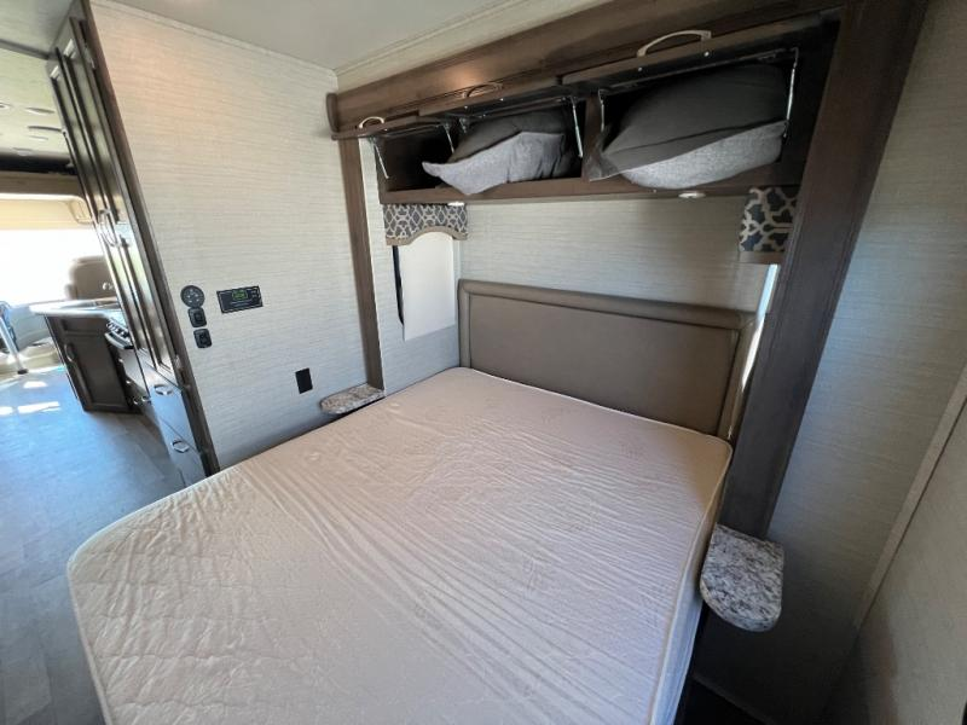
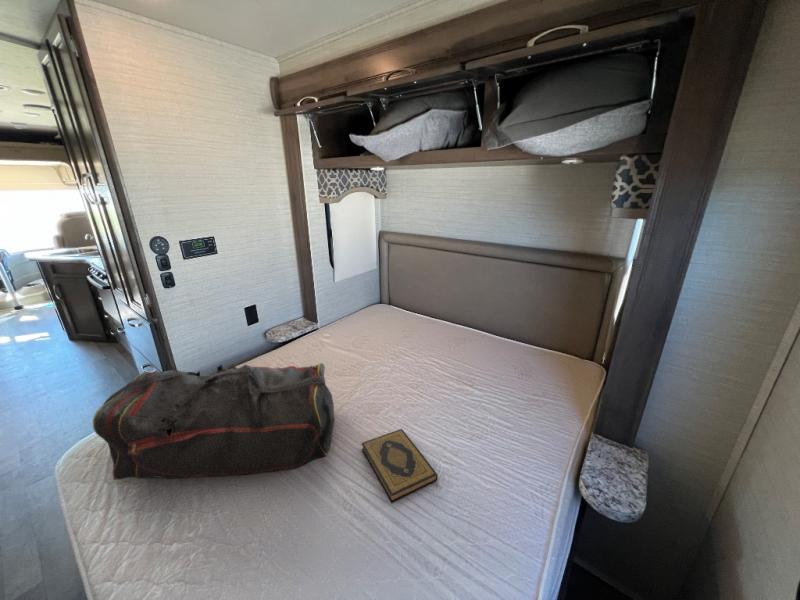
+ hardback book [361,428,439,504]
+ duffel bag [92,362,336,481]
